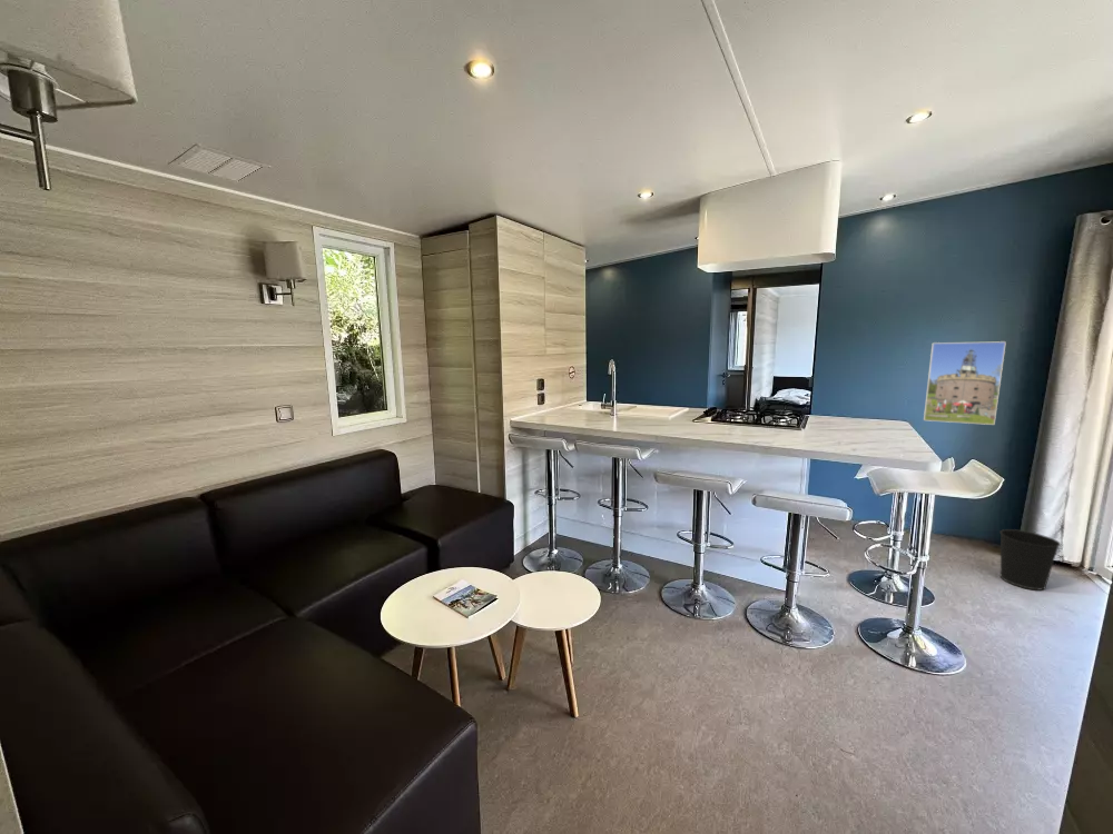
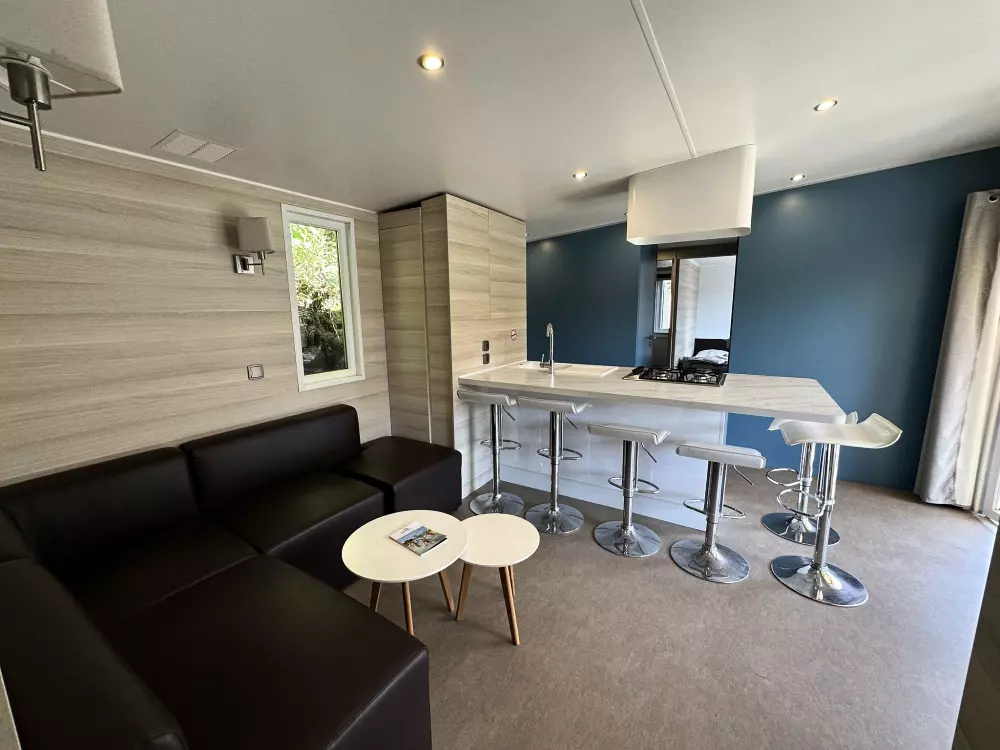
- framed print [923,340,1007,426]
- wastebasket [998,528,1062,592]
